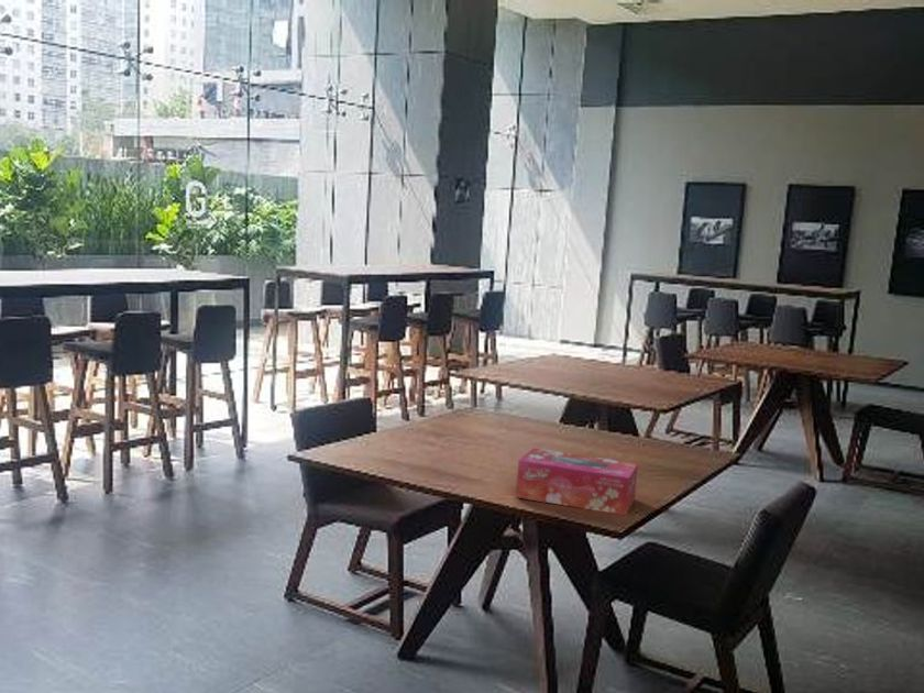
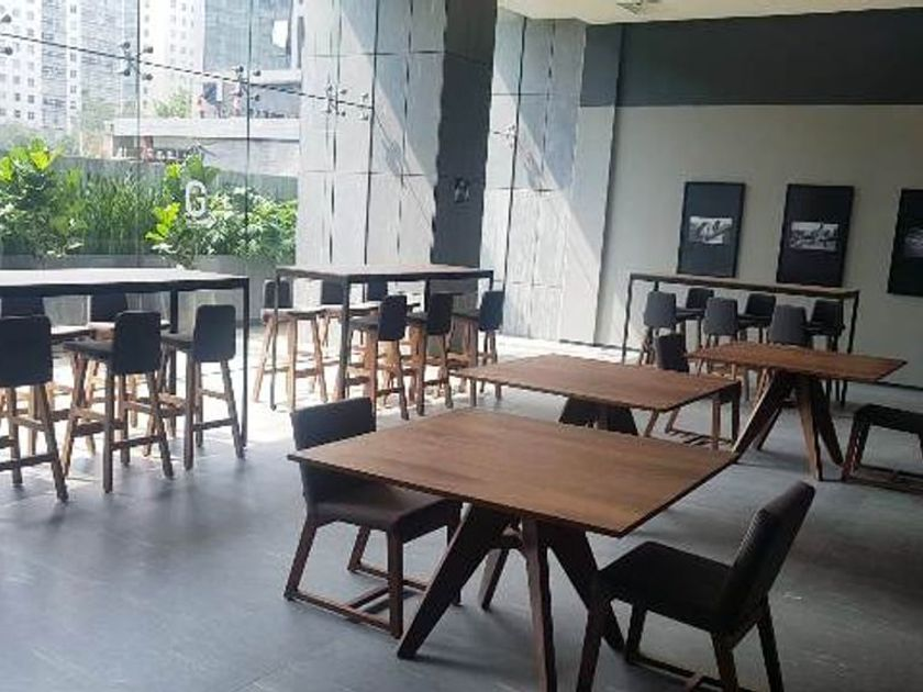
- tissue box [515,447,639,516]
